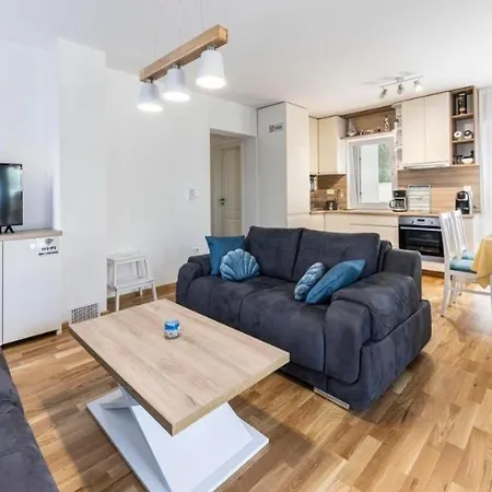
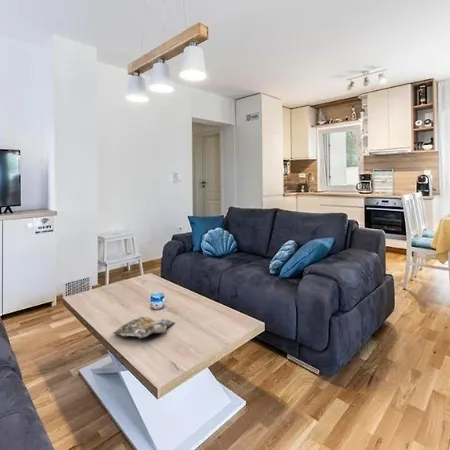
+ magazine [112,316,176,339]
